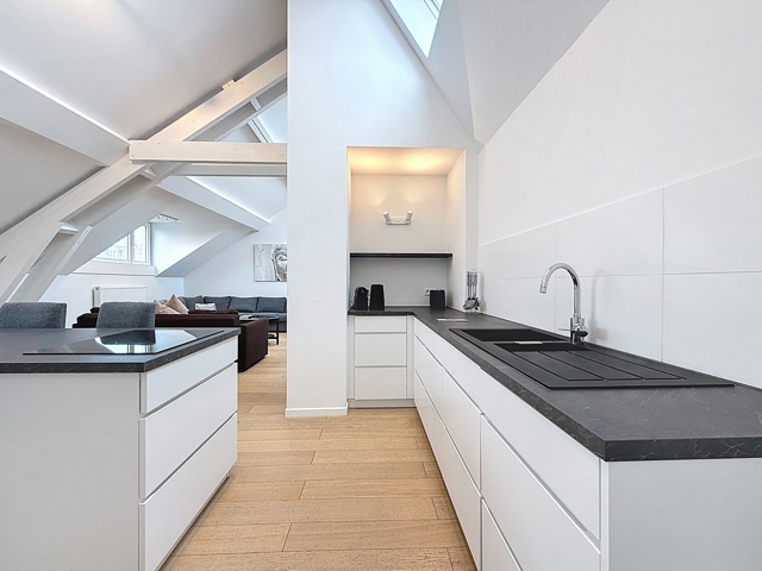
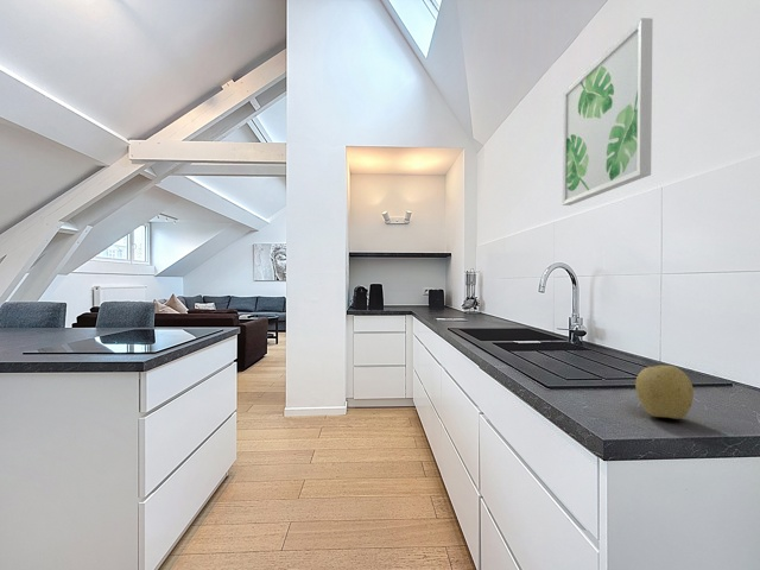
+ wall art [560,17,654,207]
+ fruit [634,365,695,420]
